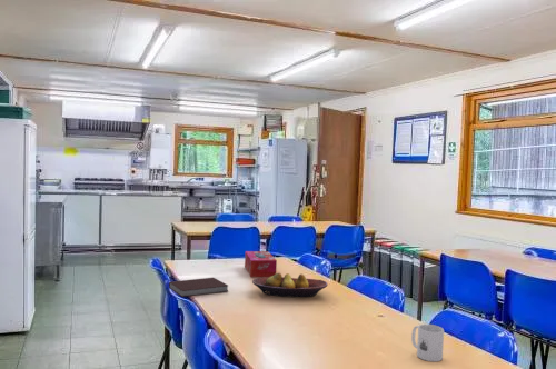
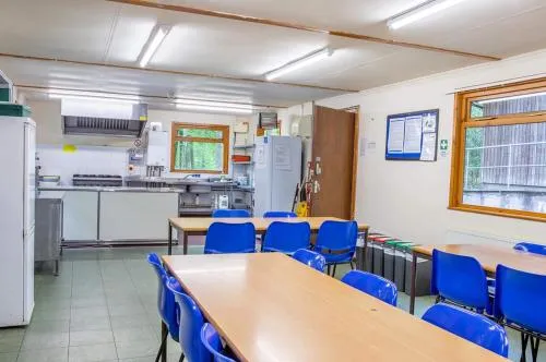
- mug [410,323,445,362]
- notebook [168,277,229,298]
- tissue box [244,250,278,278]
- fruit bowl [251,272,329,298]
